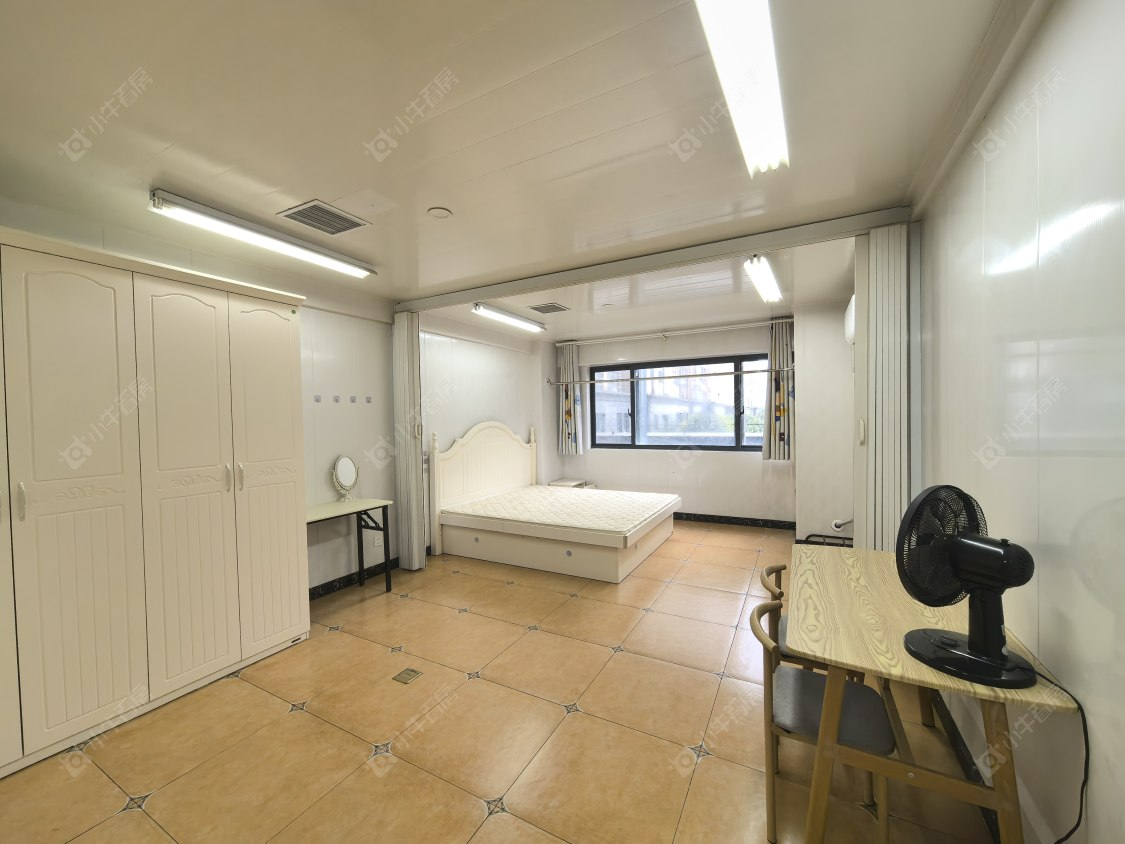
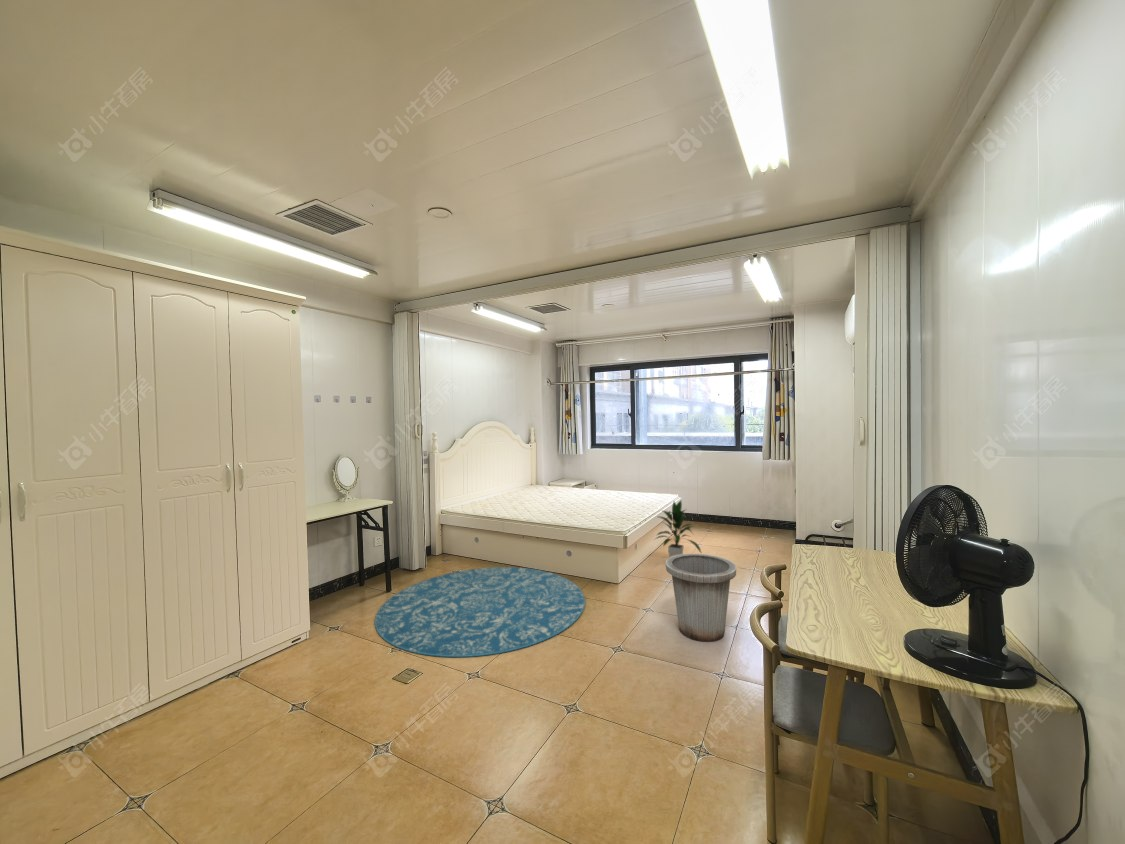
+ trash can [665,553,737,643]
+ indoor plant [653,499,703,558]
+ rug [374,566,586,658]
